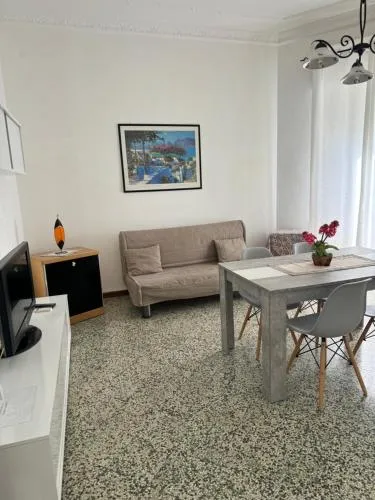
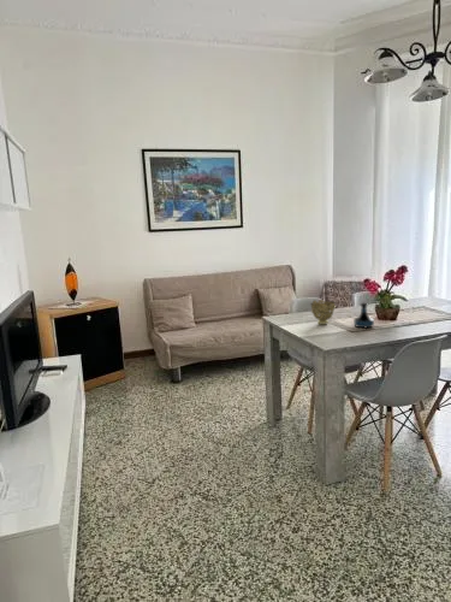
+ tequila bottle [352,301,375,329]
+ decorative bowl [309,299,337,326]
